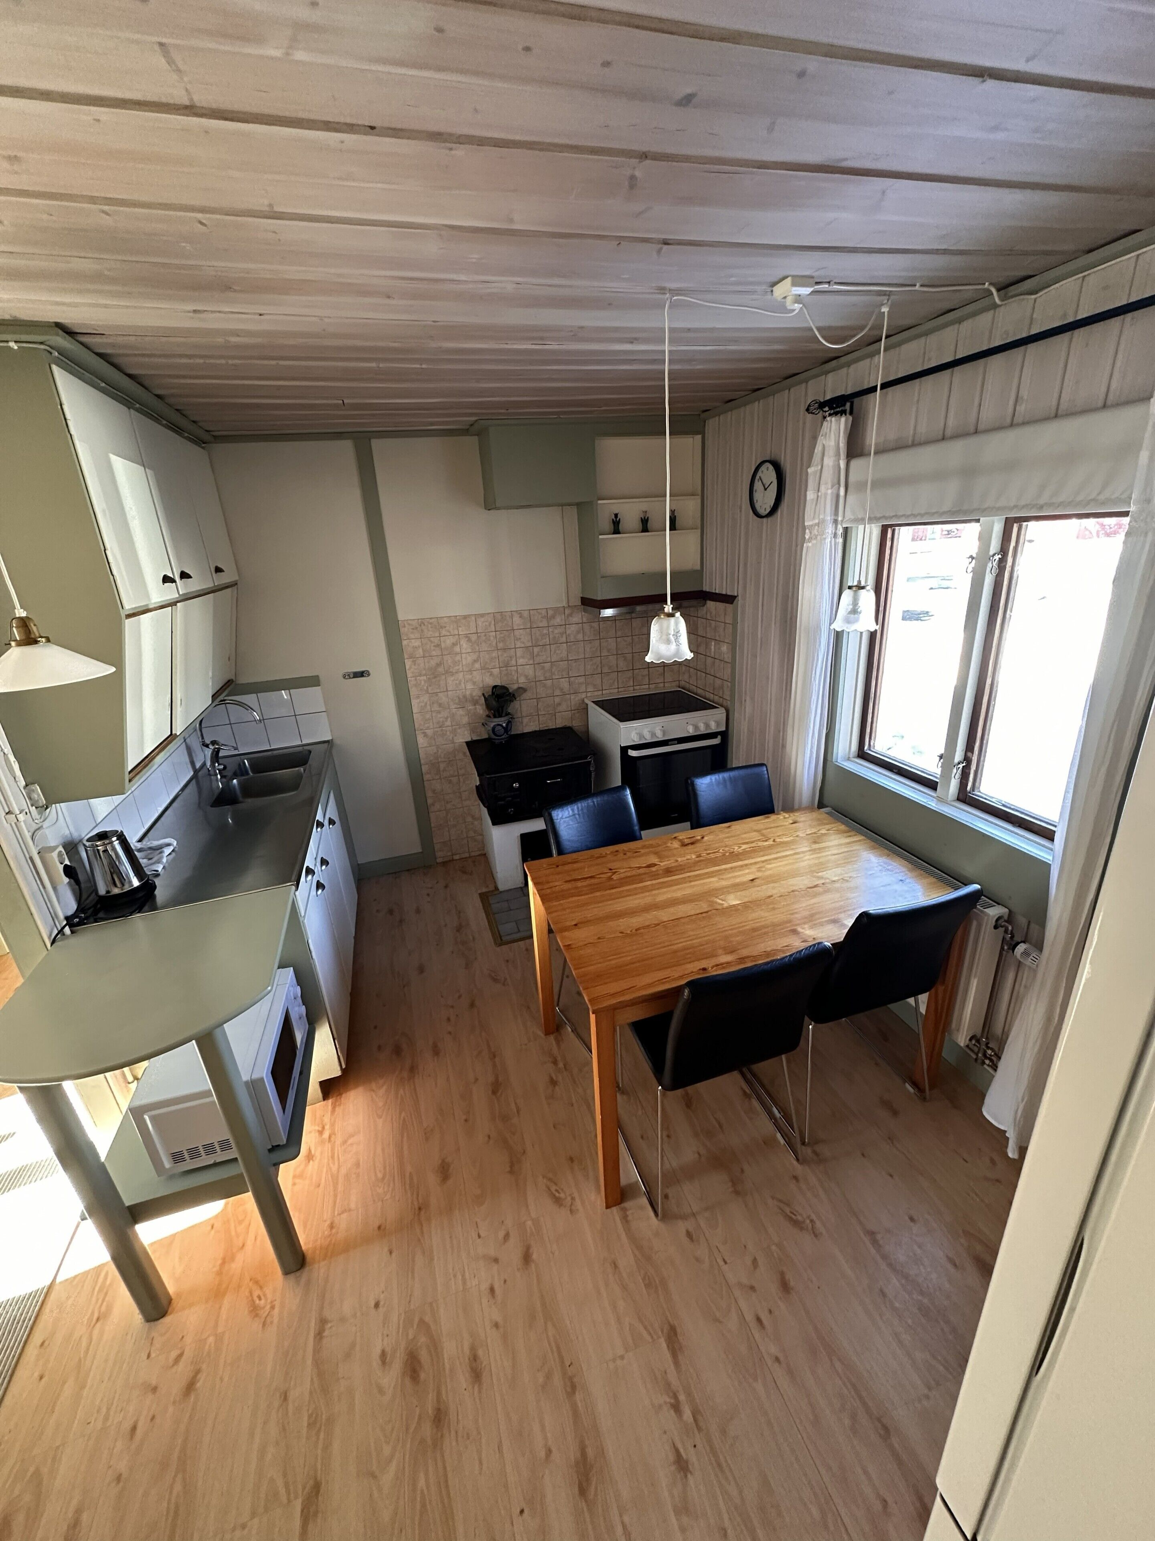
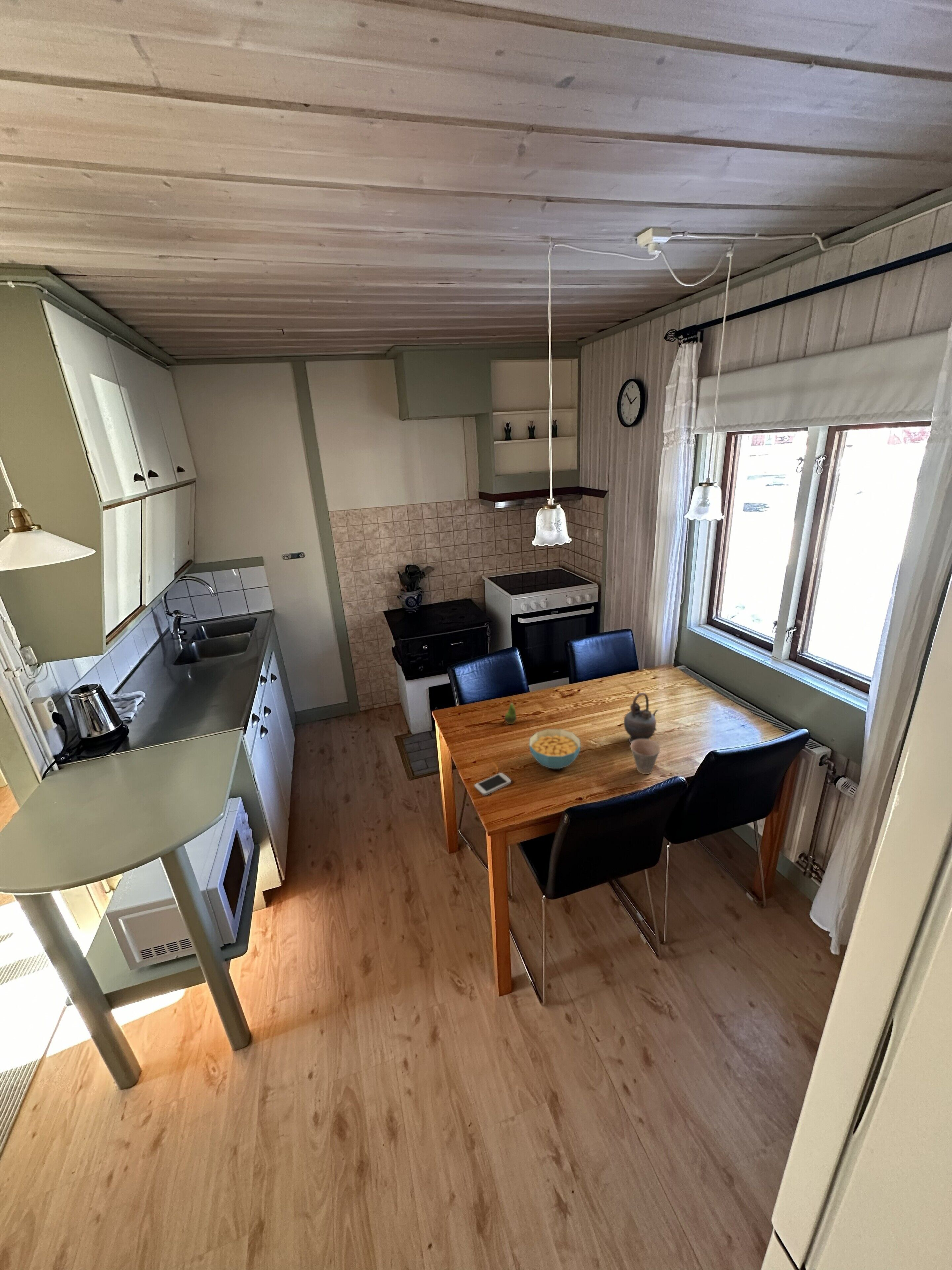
+ cereal bowl [529,729,581,769]
+ smartphone [474,772,512,796]
+ teapot [623,692,658,743]
+ fruit [504,696,517,725]
+ cup [630,739,661,775]
